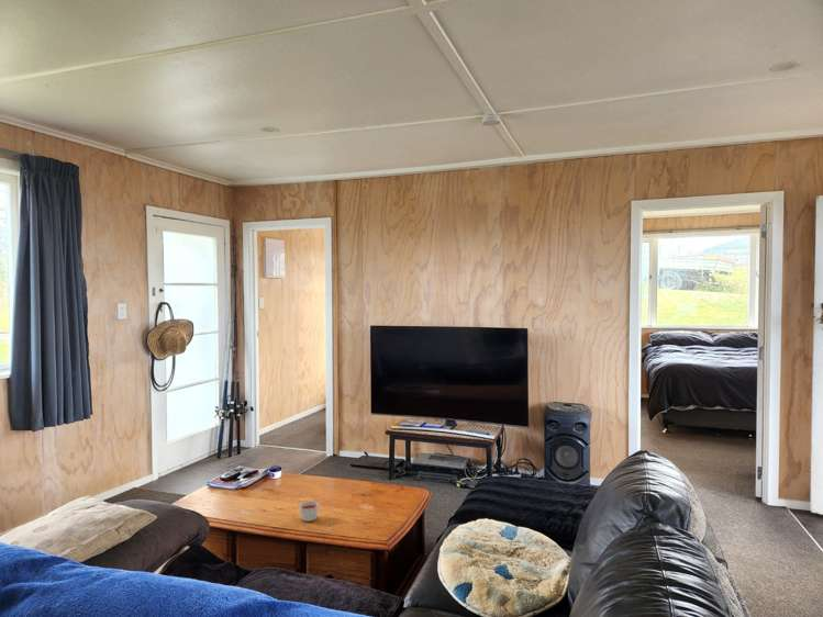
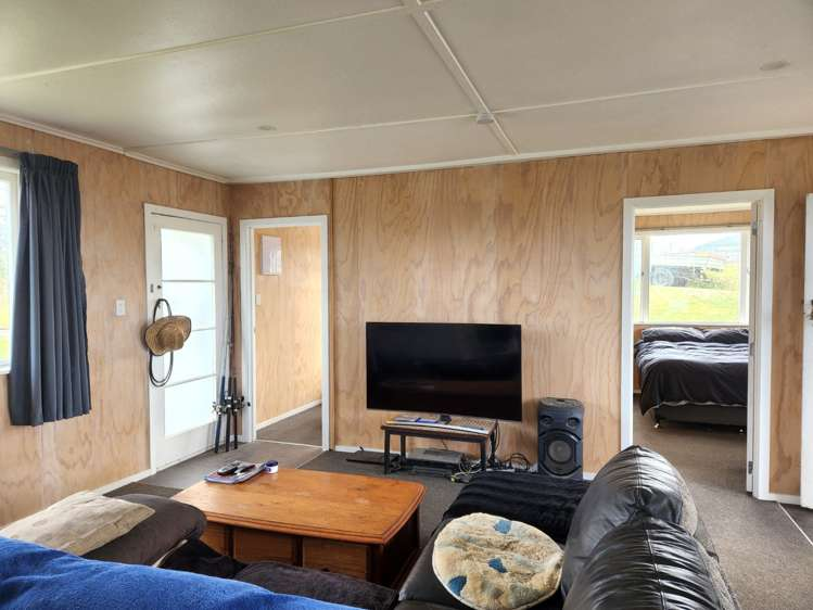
- candle [298,501,320,523]
